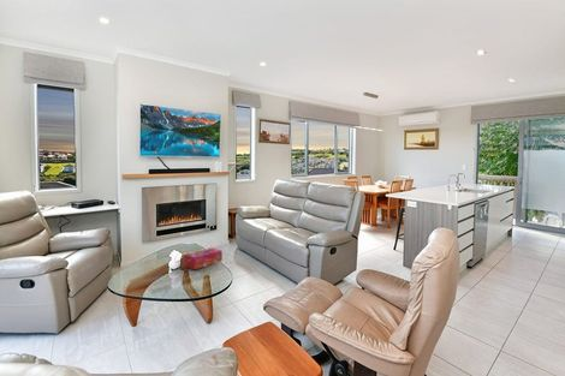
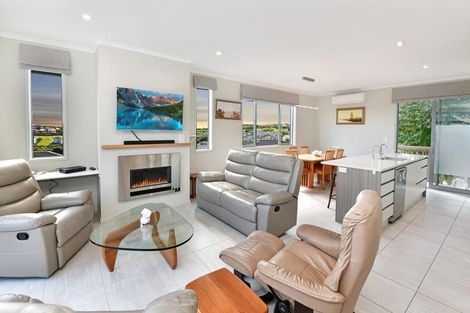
- tissue box [183,246,224,270]
